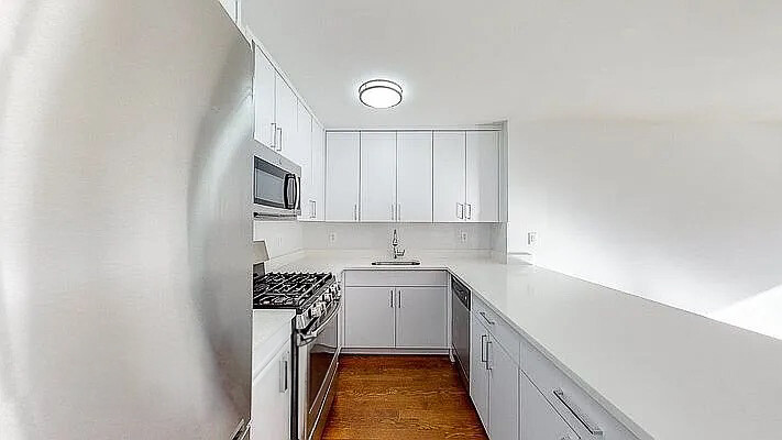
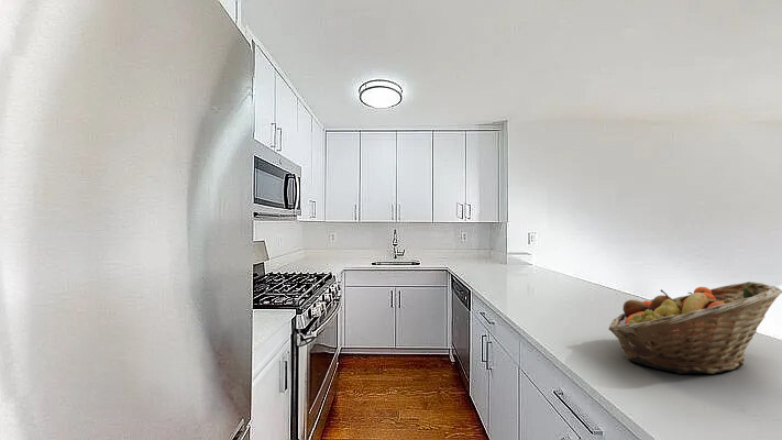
+ fruit basket [608,280,782,375]
